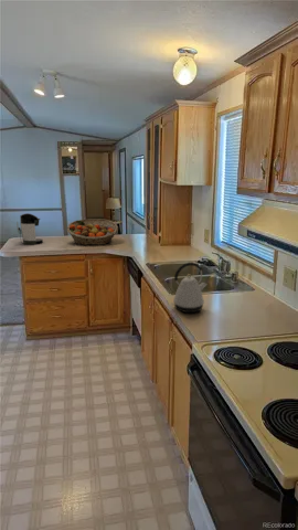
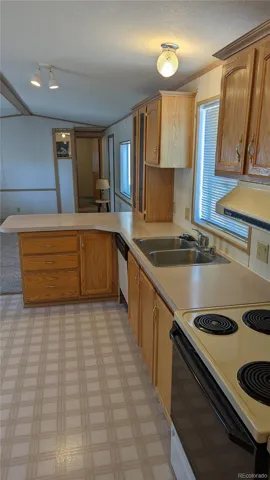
- kettle [171,262,209,314]
- coffee maker [15,212,44,246]
- fruit basket [66,218,119,246]
